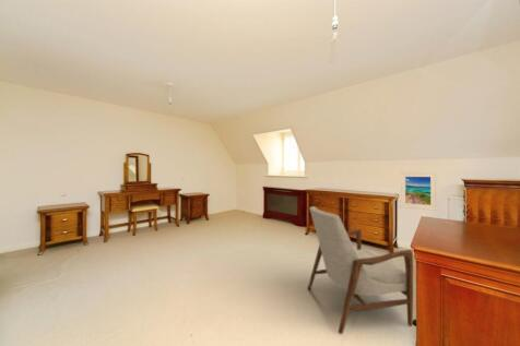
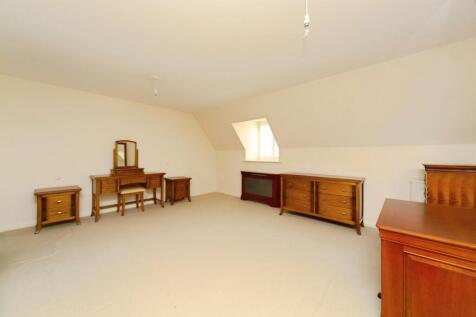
- armchair [307,205,414,335]
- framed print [399,170,438,212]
